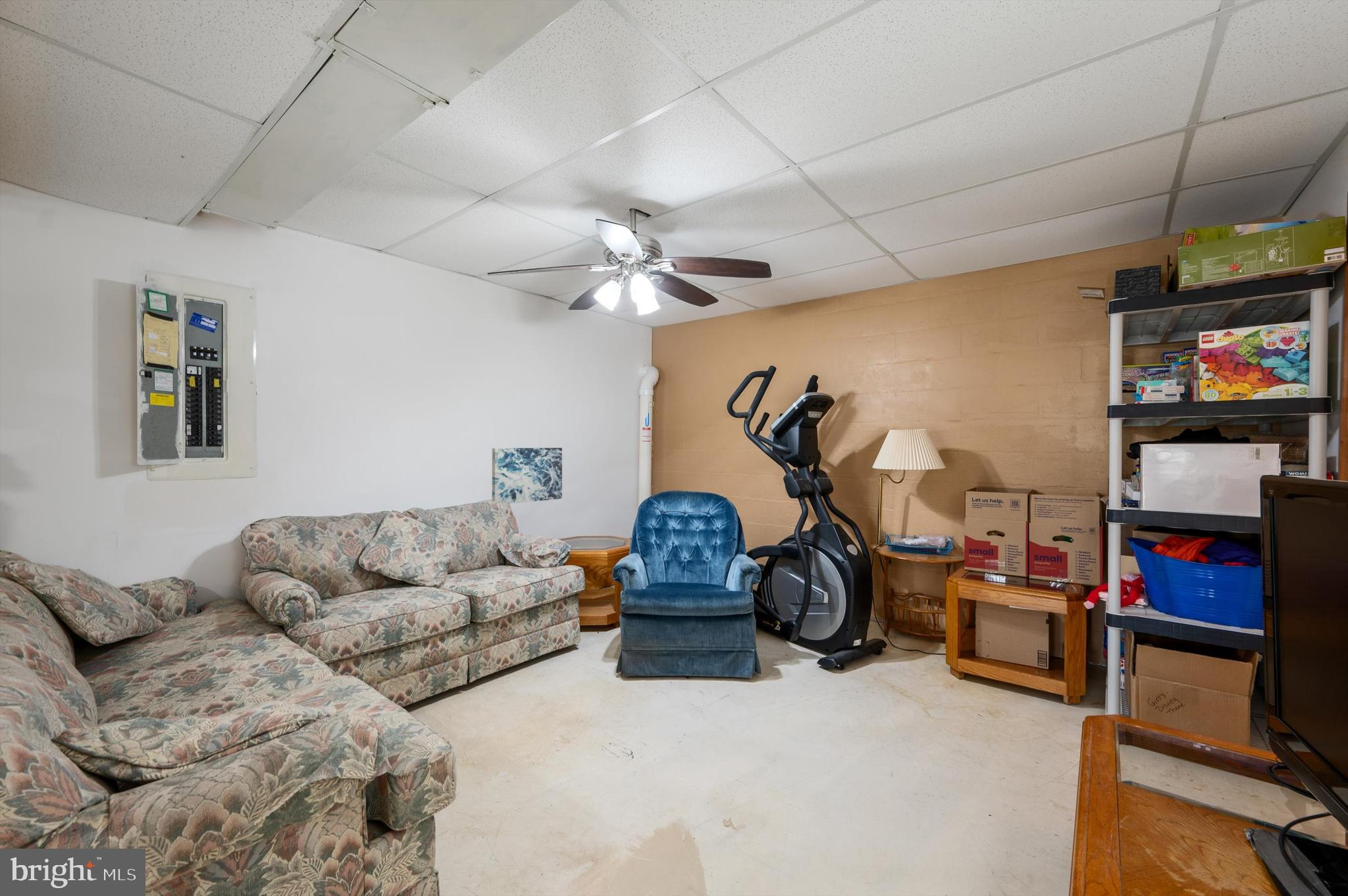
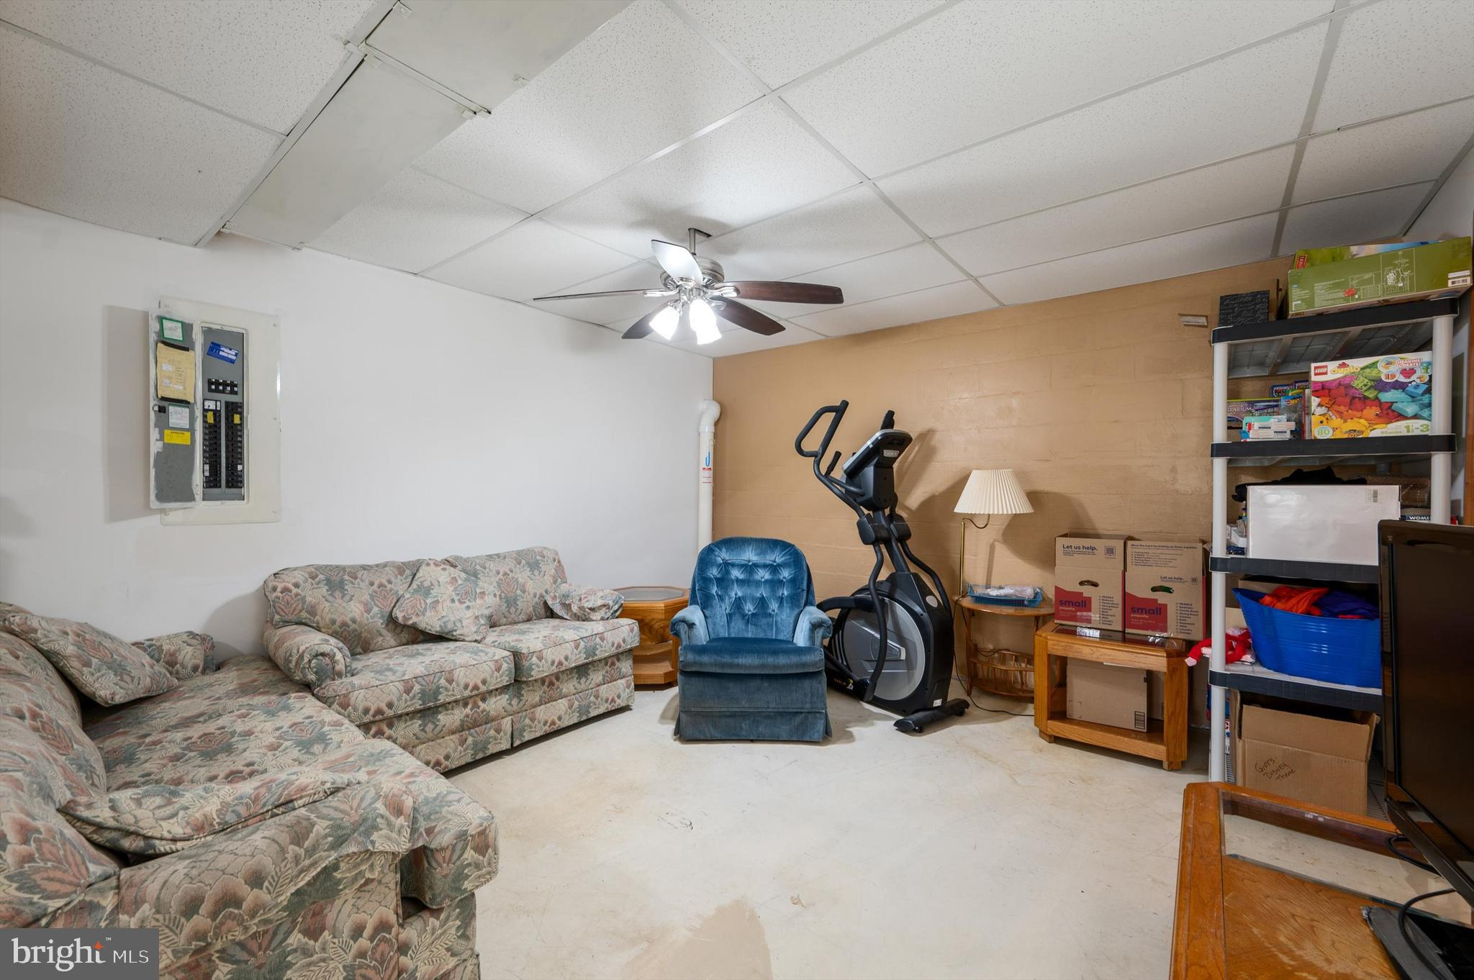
- wall art [492,447,563,505]
